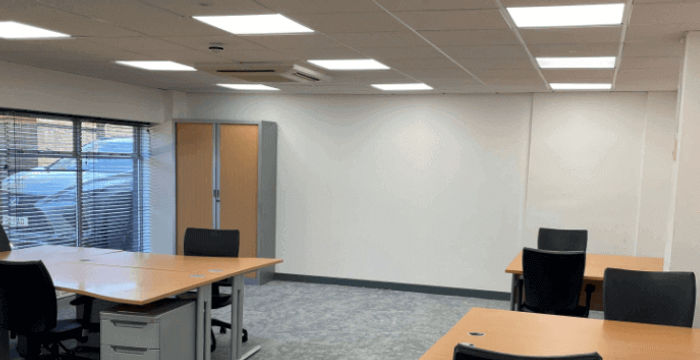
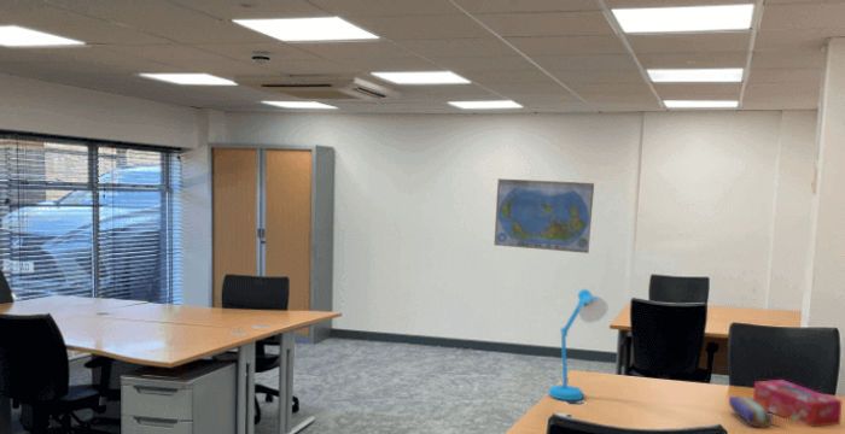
+ desk lamp [547,288,608,401]
+ pencil case [728,395,774,429]
+ tissue box [752,379,843,428]
+ world map [494,178,595,254]
